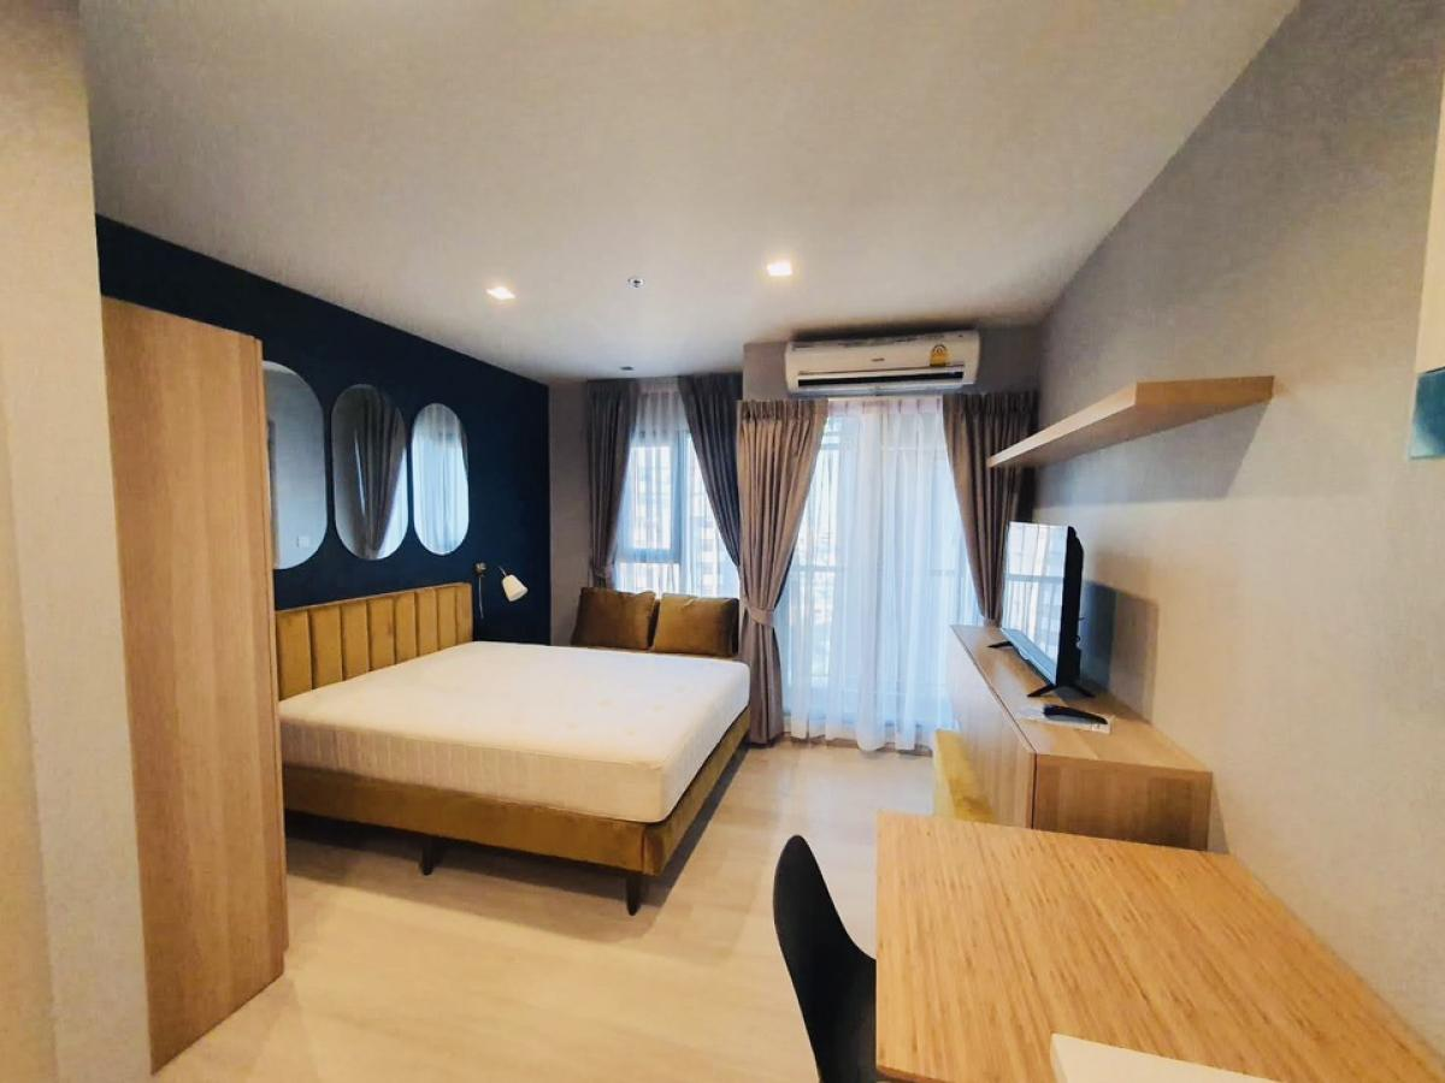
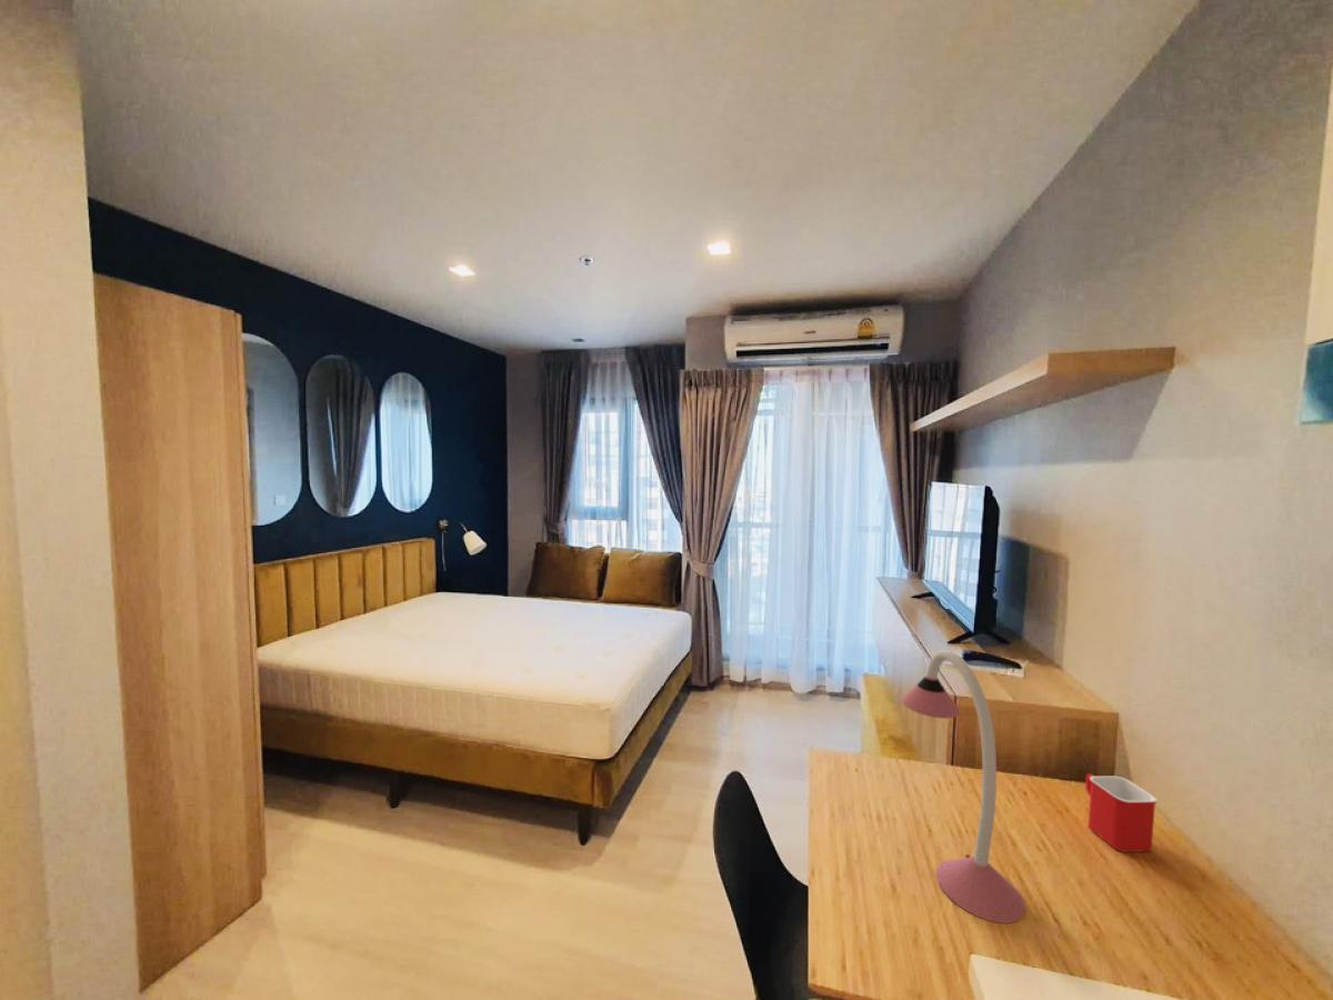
+ mug [1084,773,1159,853]
+ desk lamp [901,649,1026,924]
